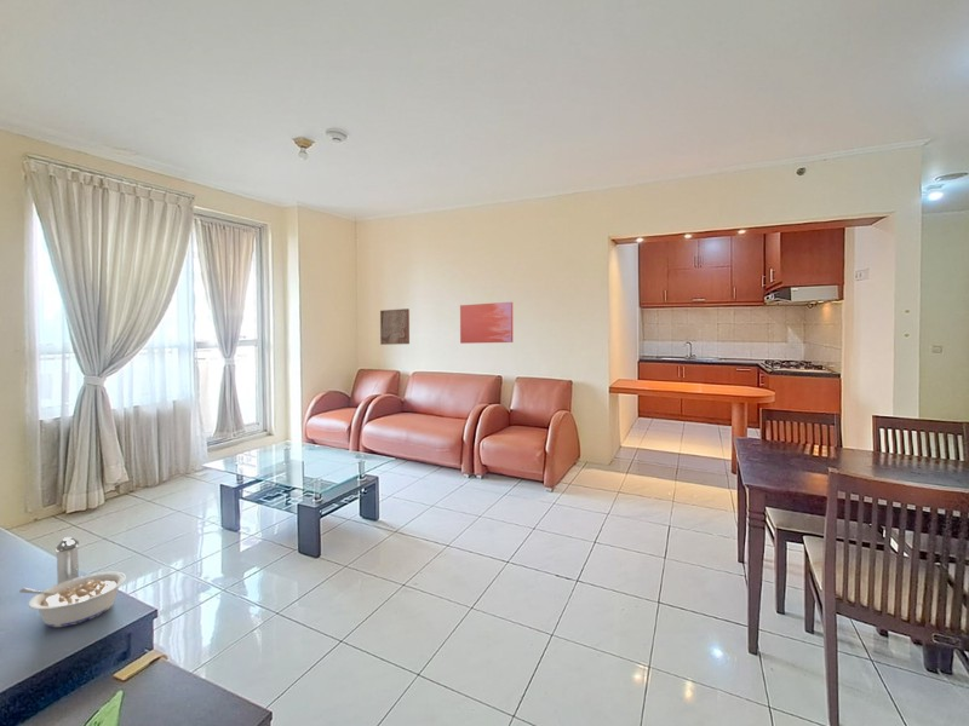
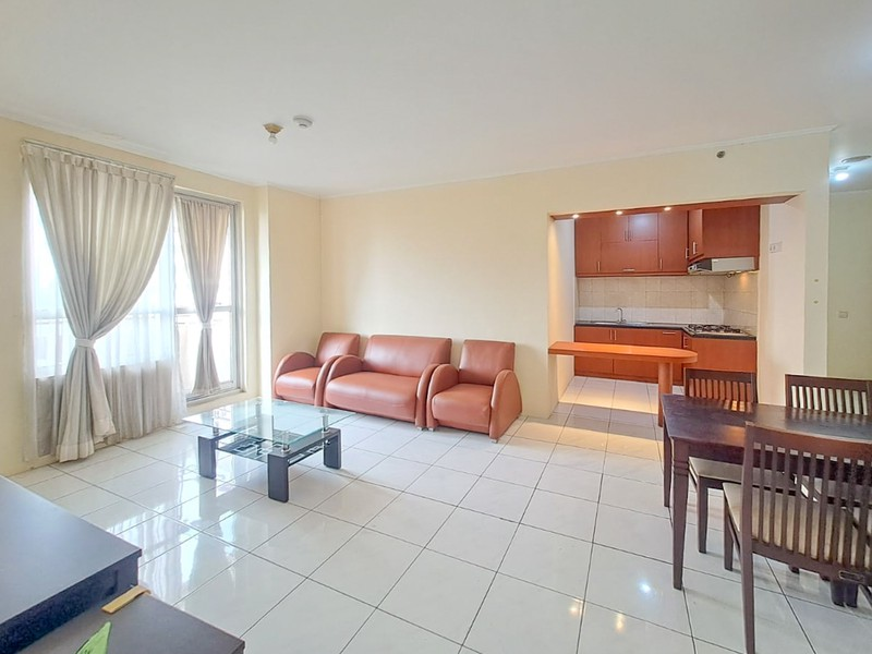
- shaker [55,536,80,584]
- wall art [379,307,411,346]
- wall art [459,301,514,345]
- legume [18,571,127,628]
